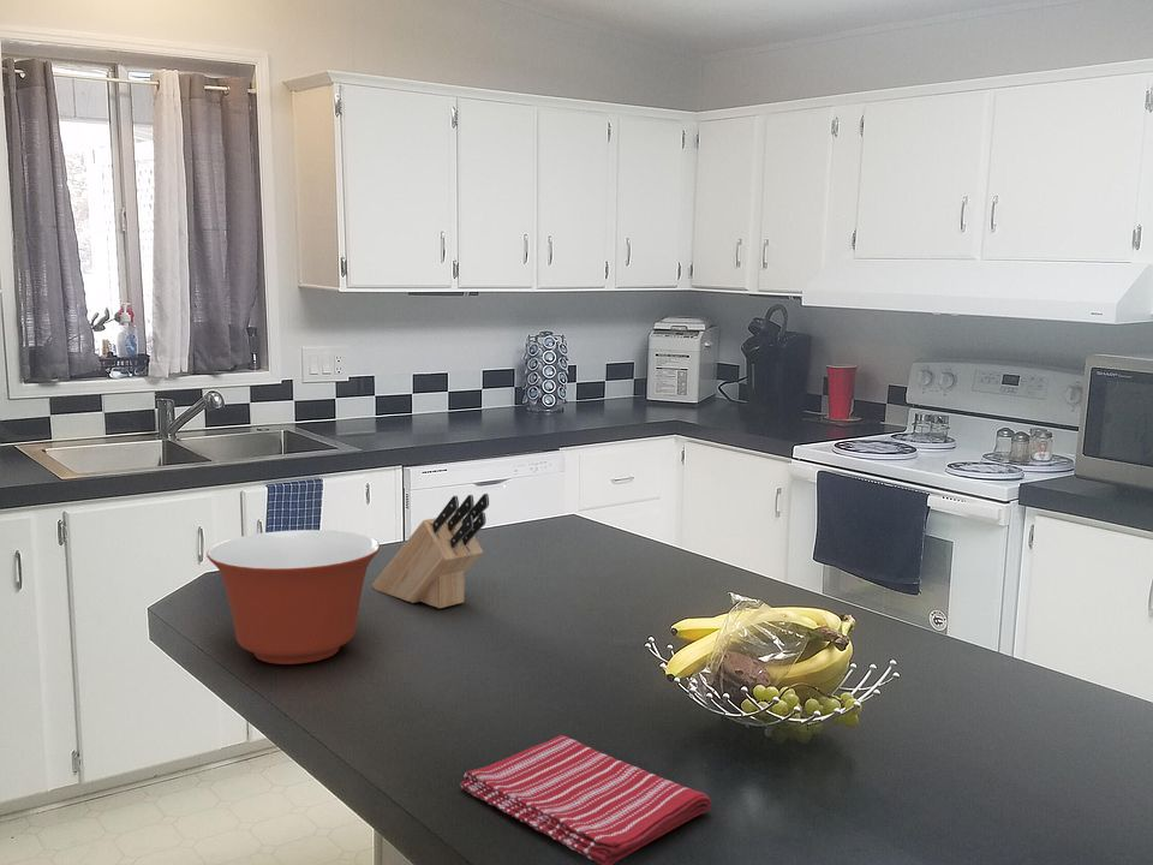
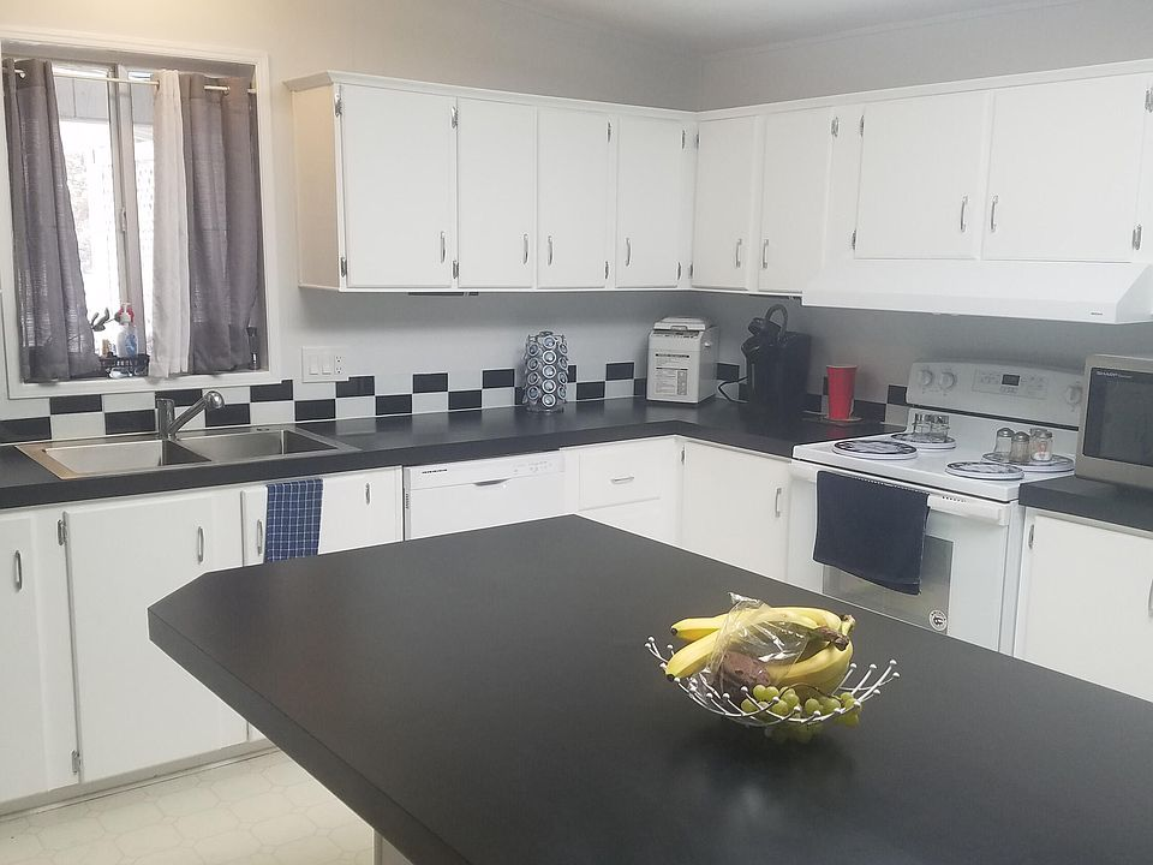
- mixing bowl [205,529,381,666]
- knife block [371,493,490,609]
- dish towel [459,734,712,865]
